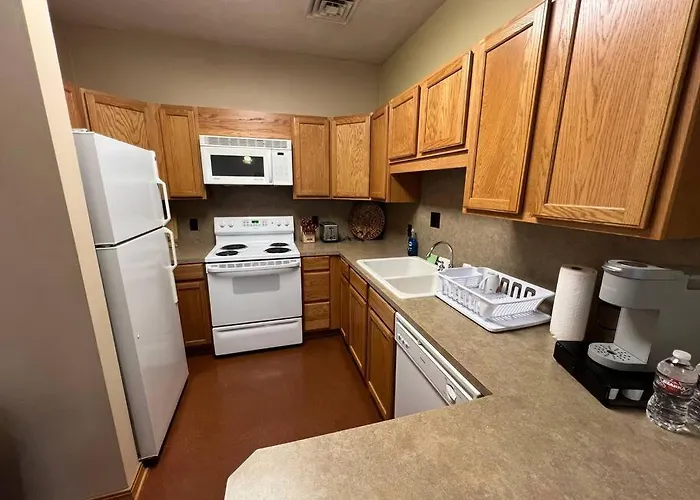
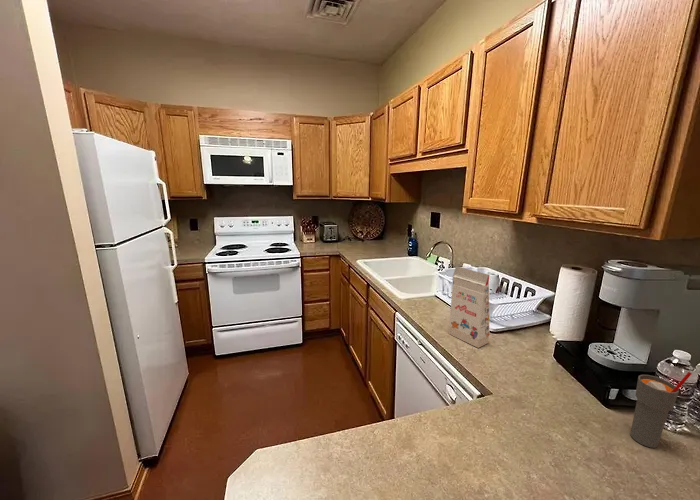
+ gift box [448,265,491,349]
+ cup [629,371,693,449]
